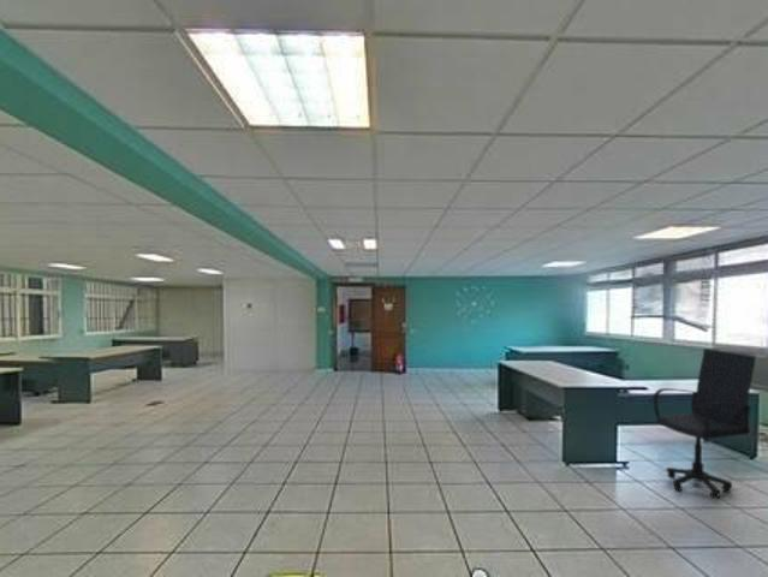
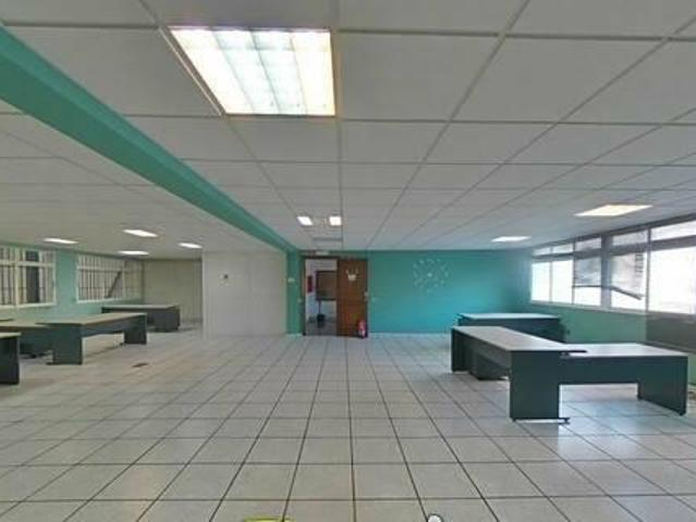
- office chair [653,347,757,500]
